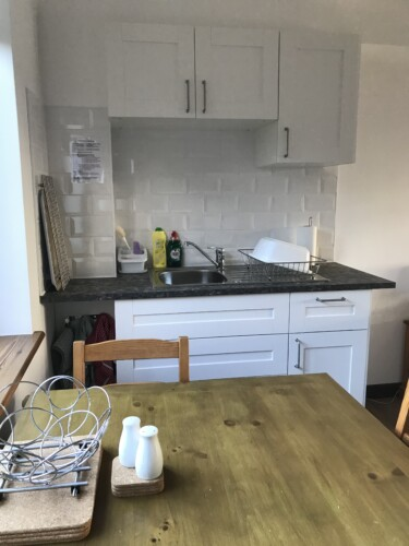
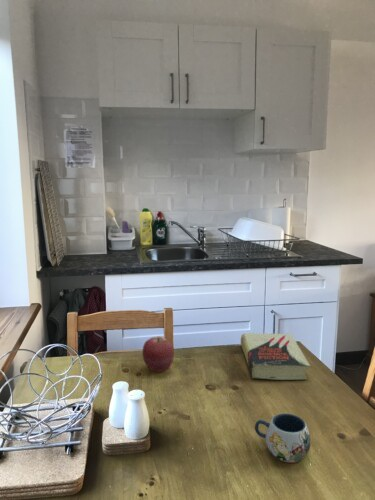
+ mug [254,413,312,463]
+ apple [142,335,175,373]
+ book [240,332,311,381]
